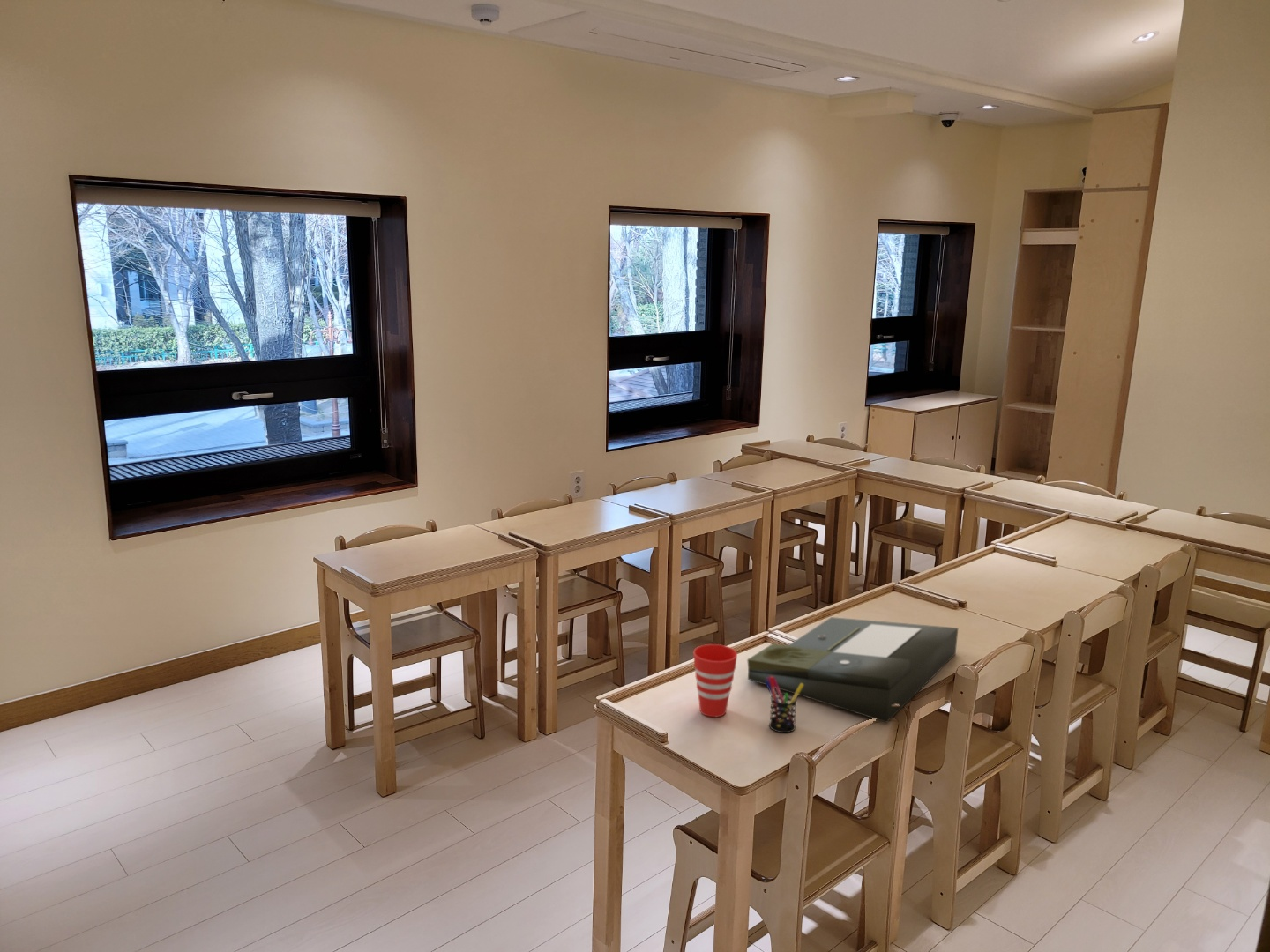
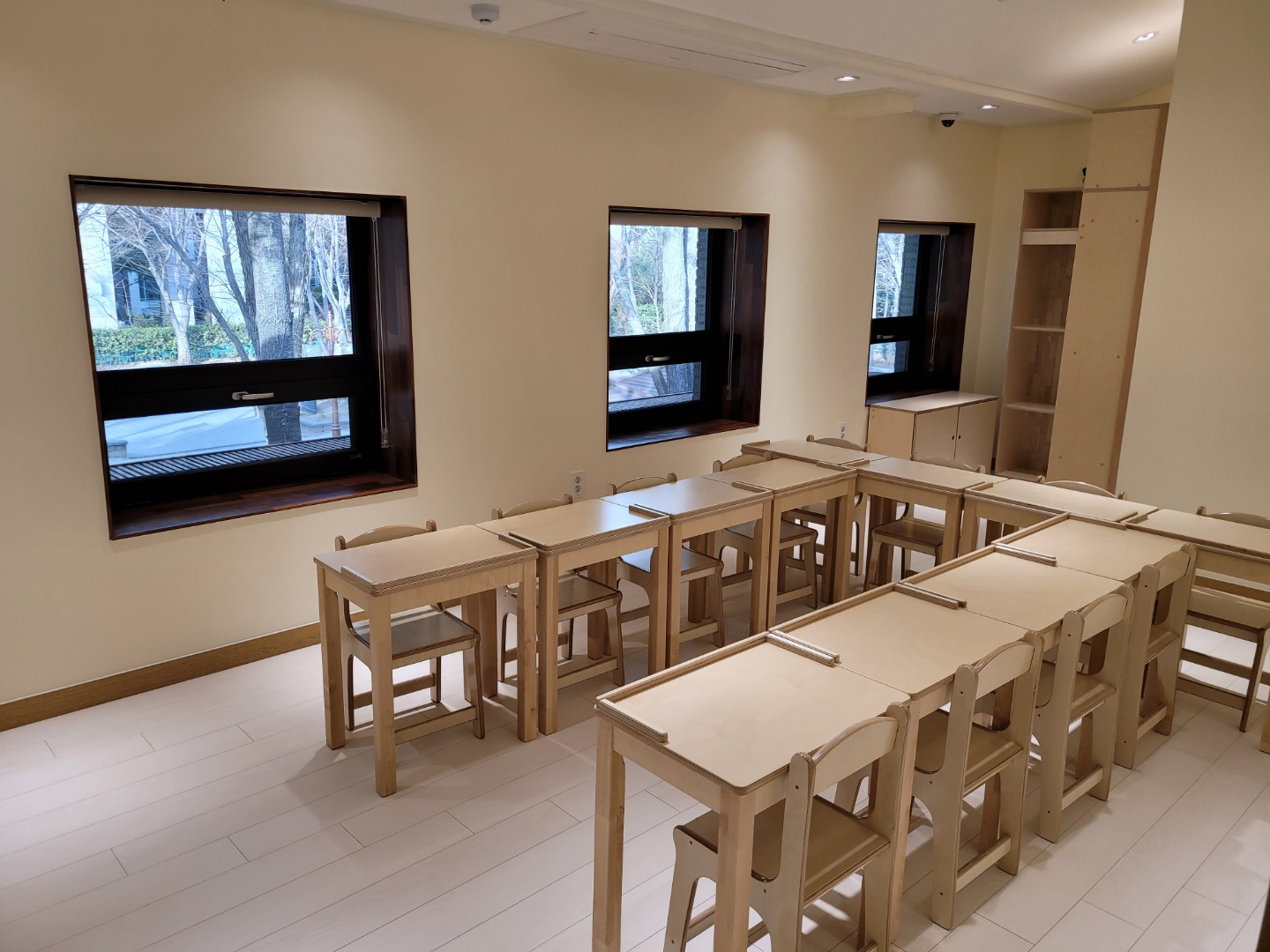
- cup [692,643,738,718]
- document tray [746,616,959,724]
- pen holder [765,676,803,733]
